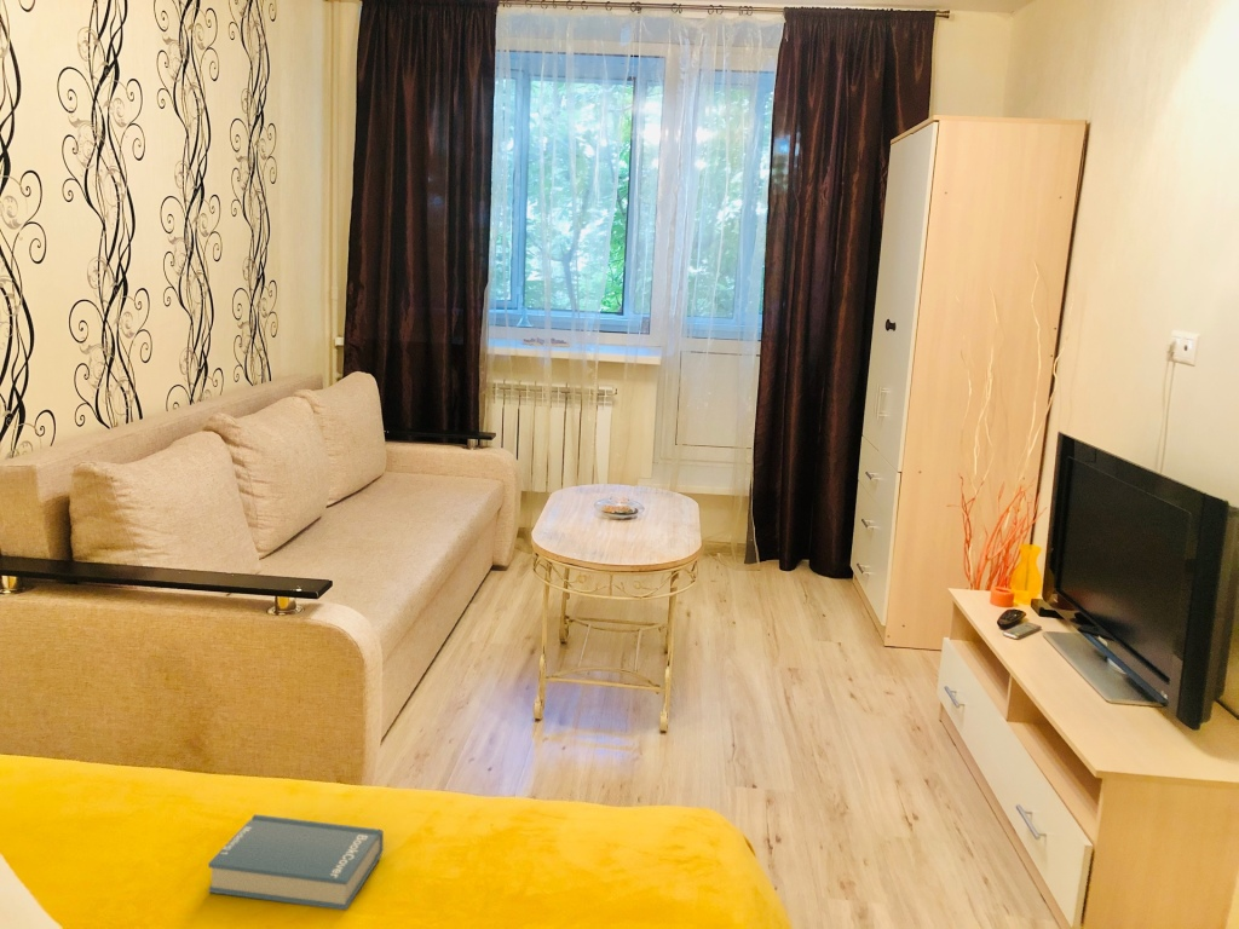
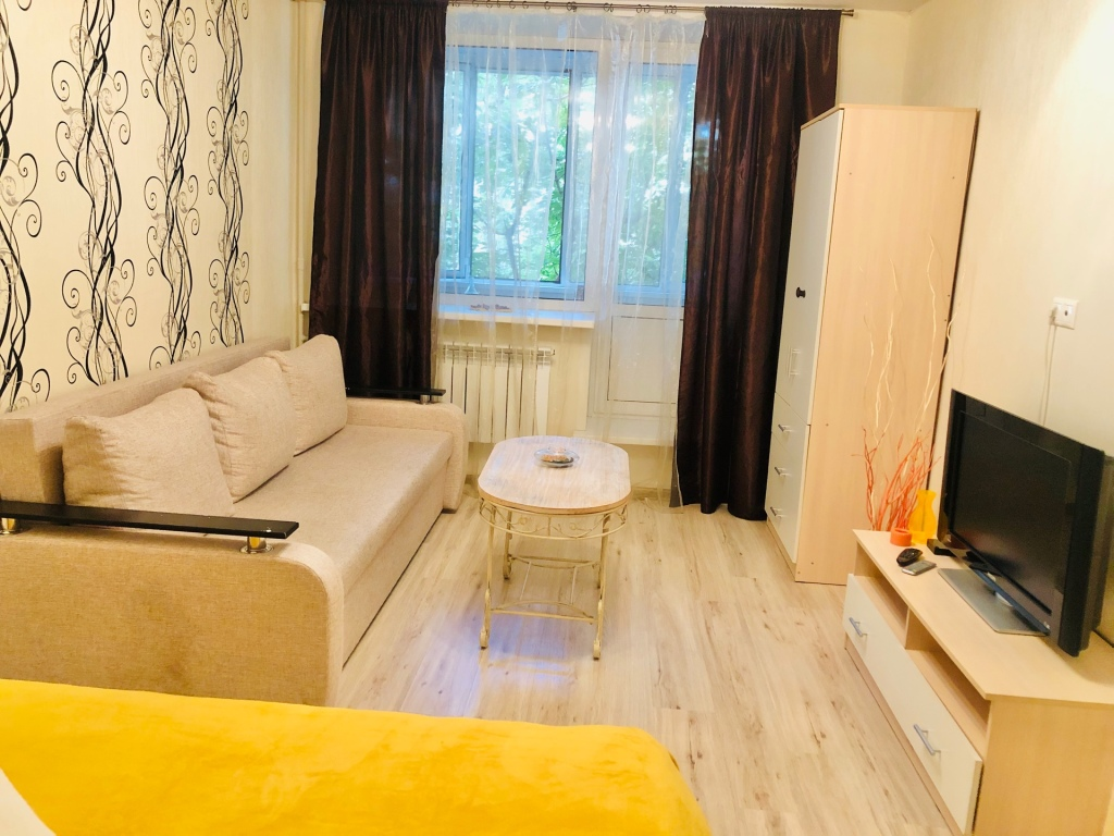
- hardback book [207,813,385,911]
